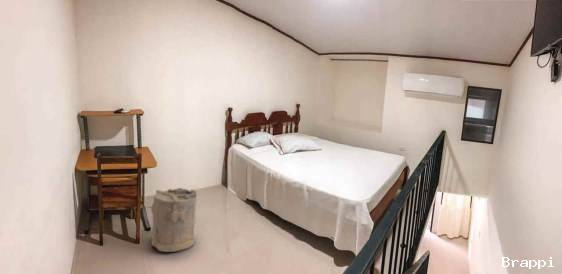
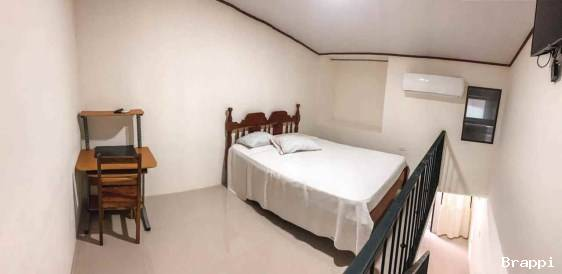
- laundry hamper [146,187,198,253]
